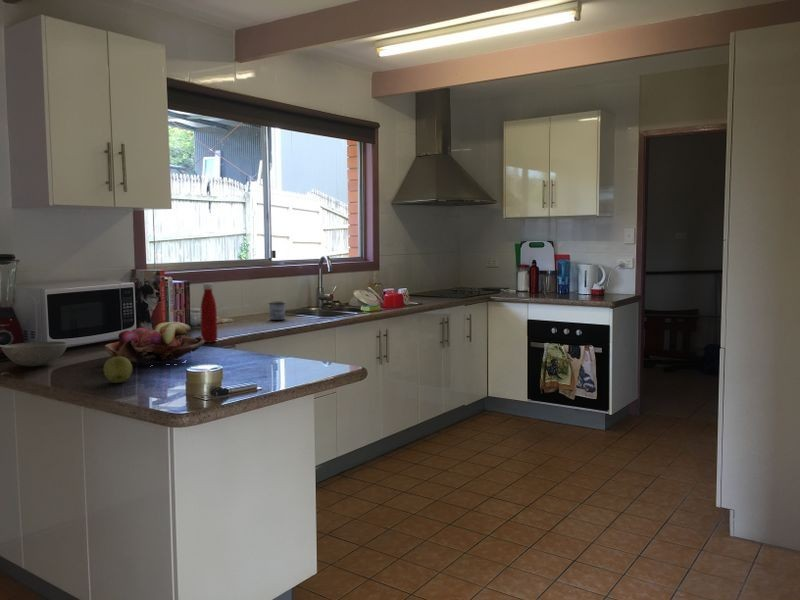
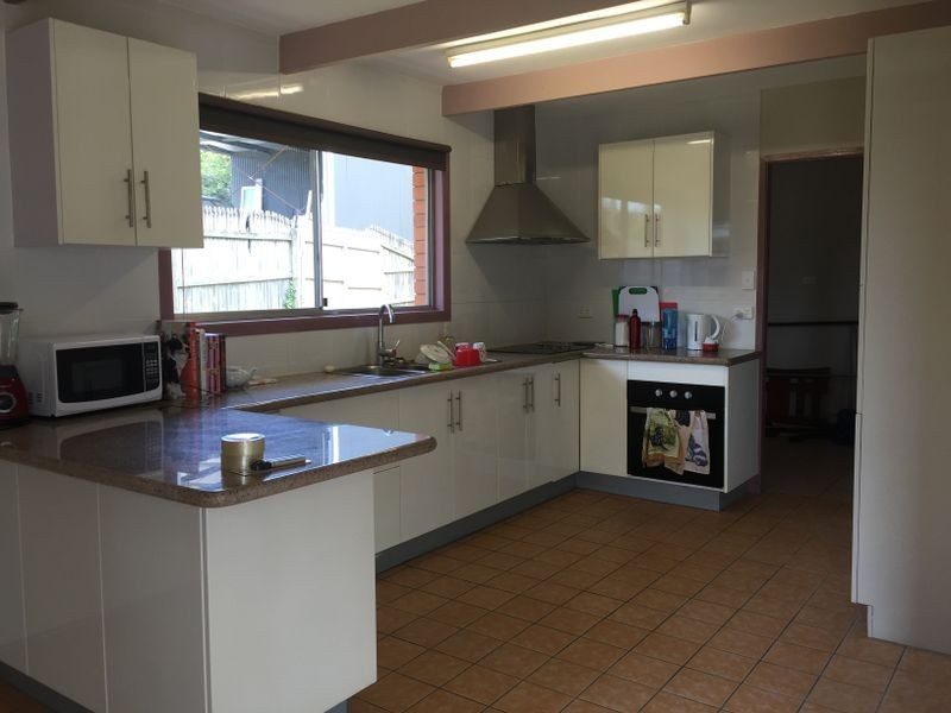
- bowl [0,341,68,367]
- mug [267,301,287,321]
- apple [102,357,133,384]
- fruit basket [104,321,205,367]
- bottle [200,282,218,343]
